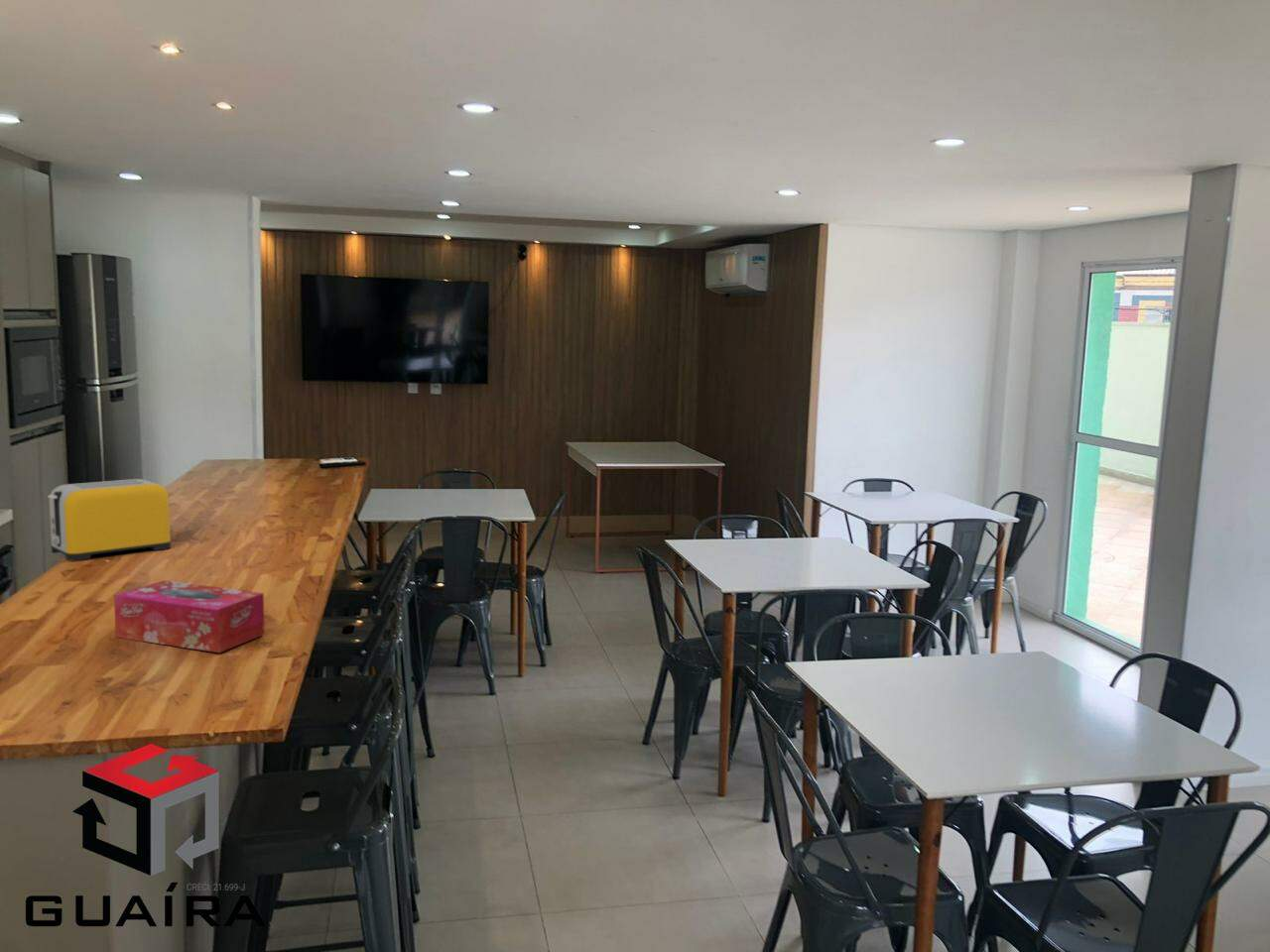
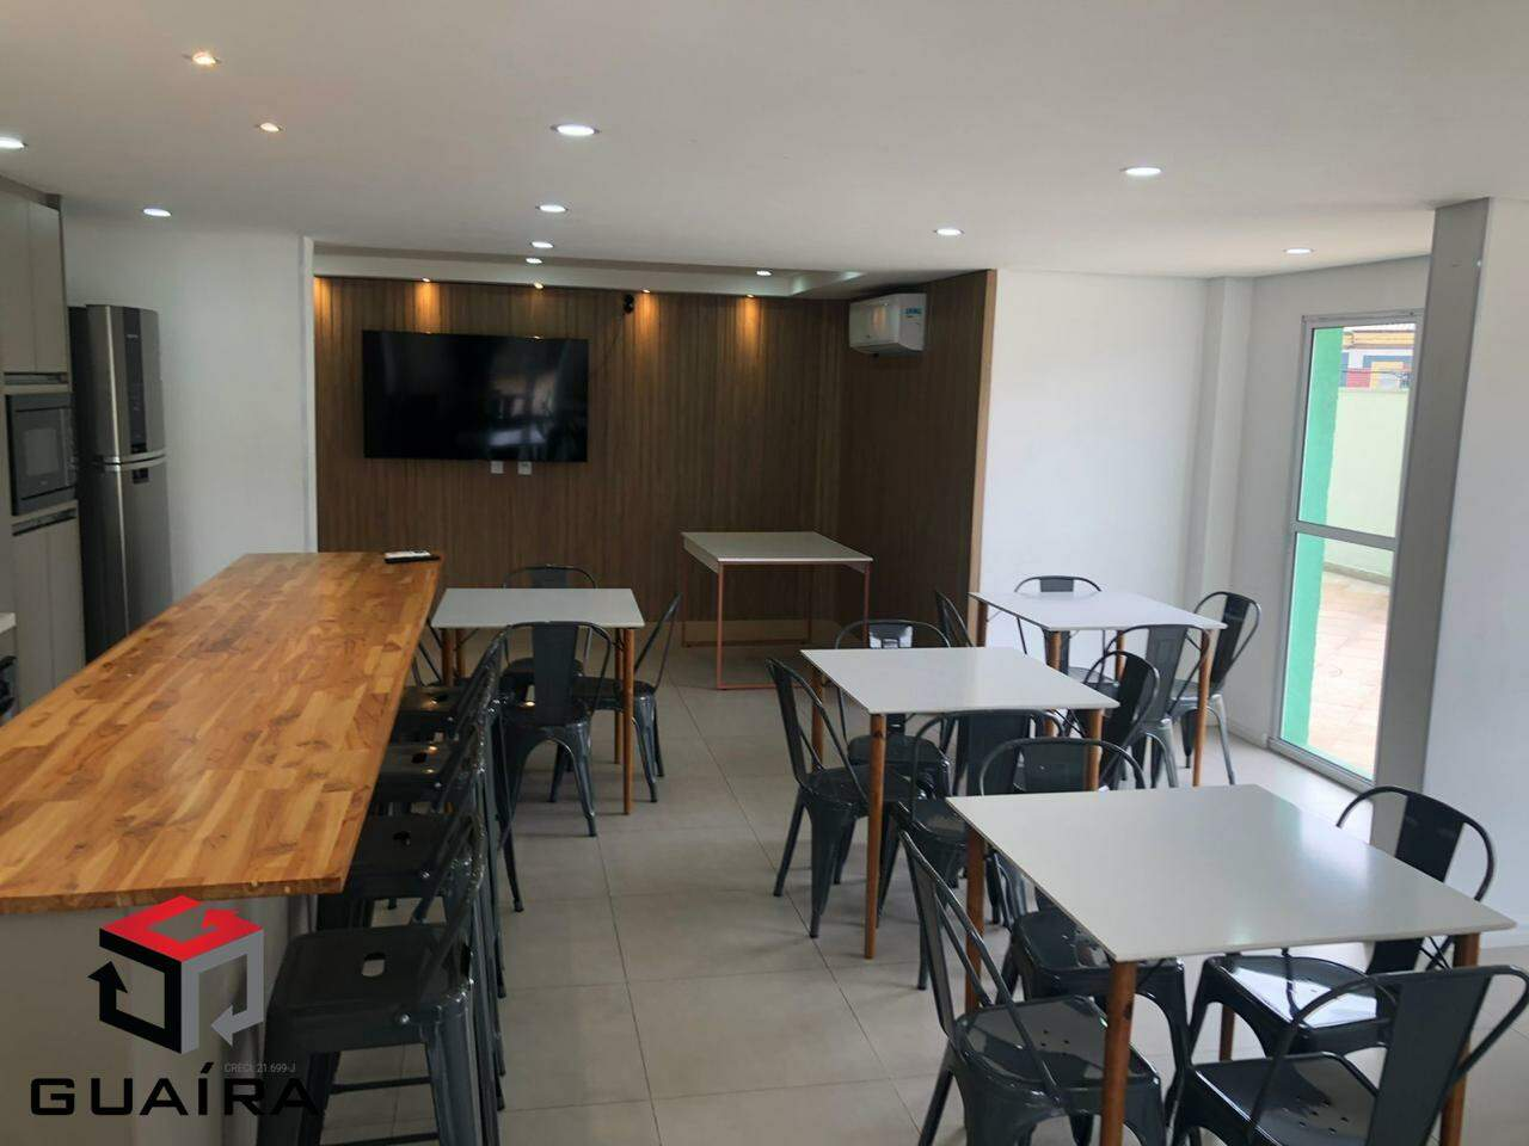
- tissue box [113,579,266,654]
- toaster [47,478,172,561]
